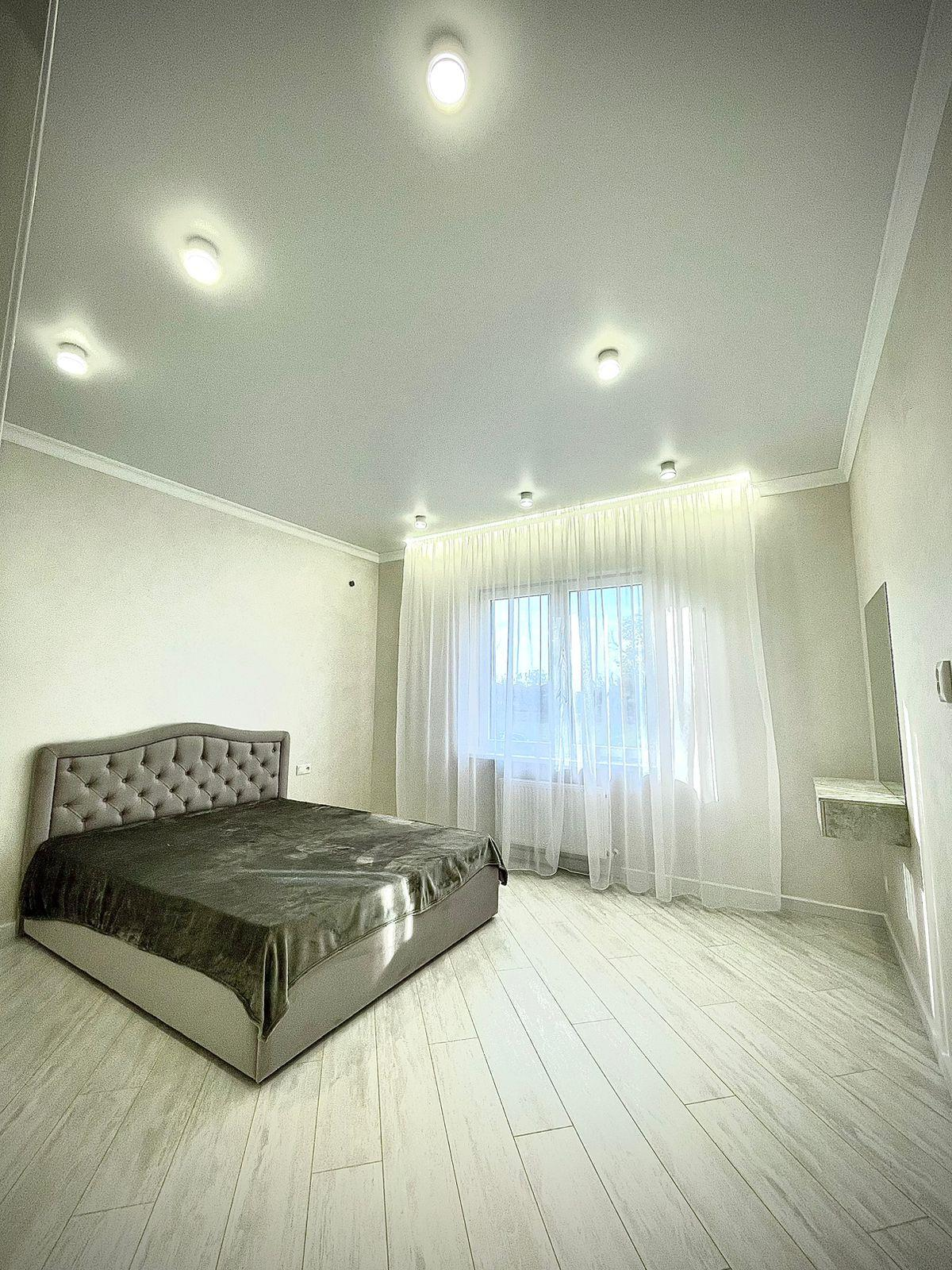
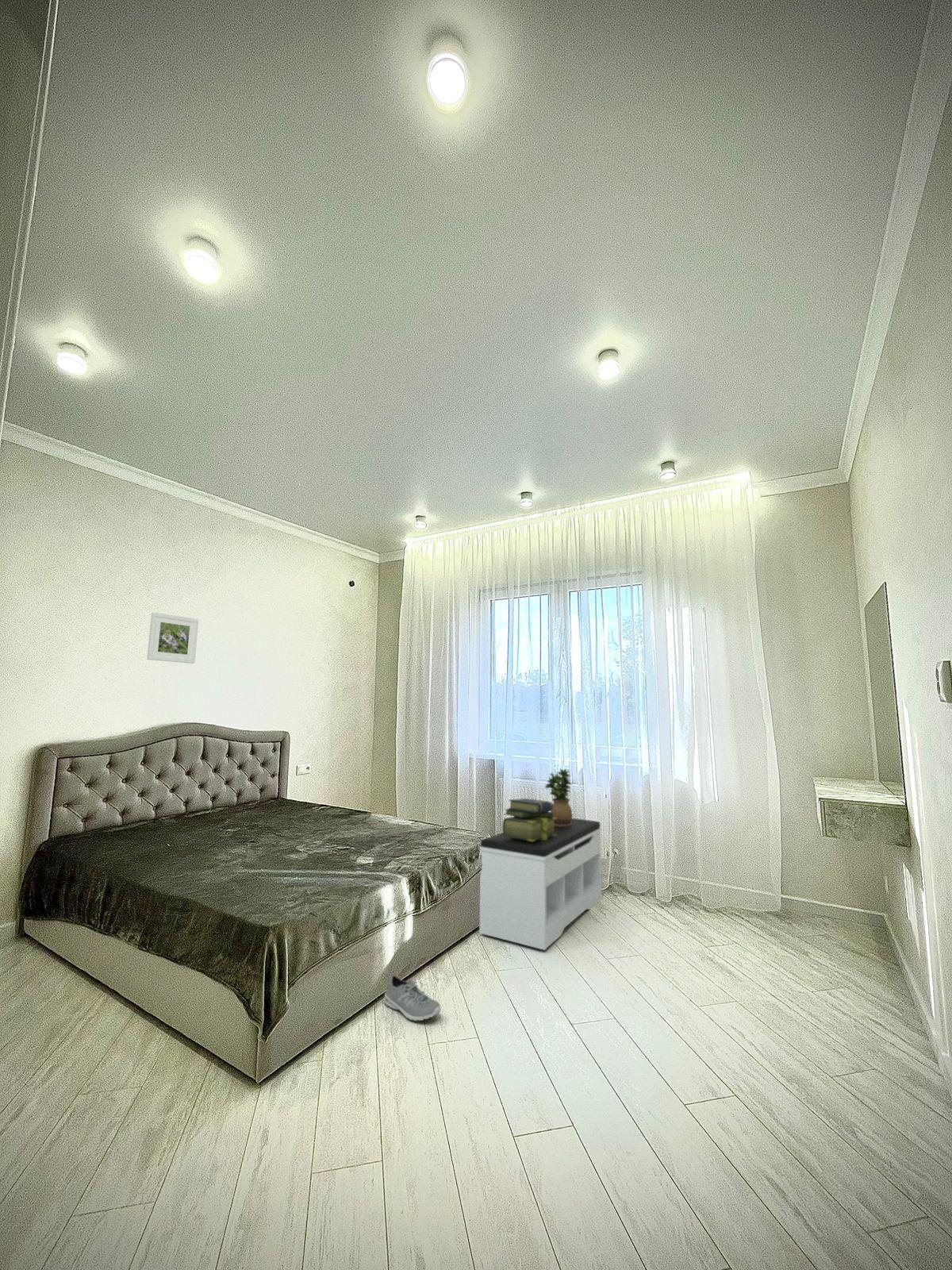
+ stack of books [501,798,556,841]
+ potted plant [544,768,574,826]
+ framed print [146,611,199,664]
+ sneaker [383,973,442,1022]
+ bench [478,818,603,951]
